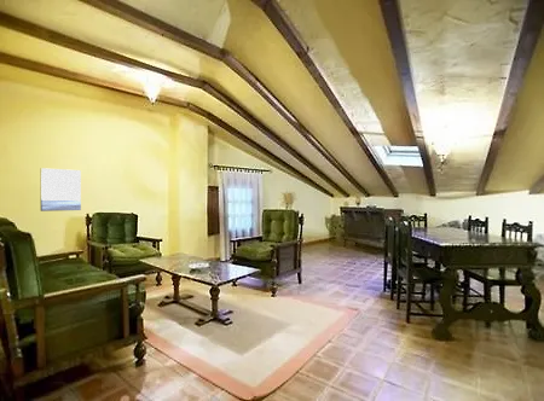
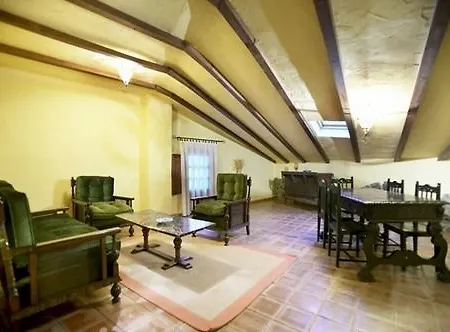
- wall art [39,167,82,213]
